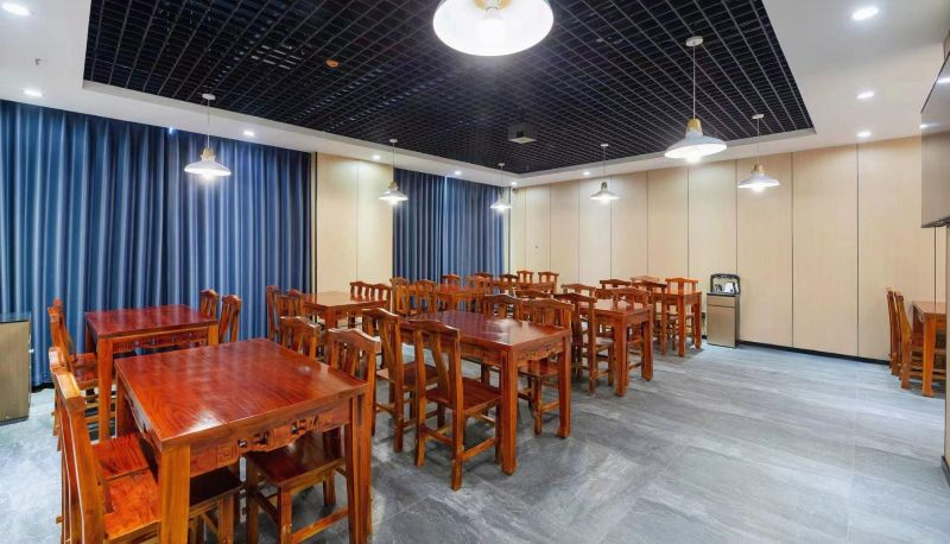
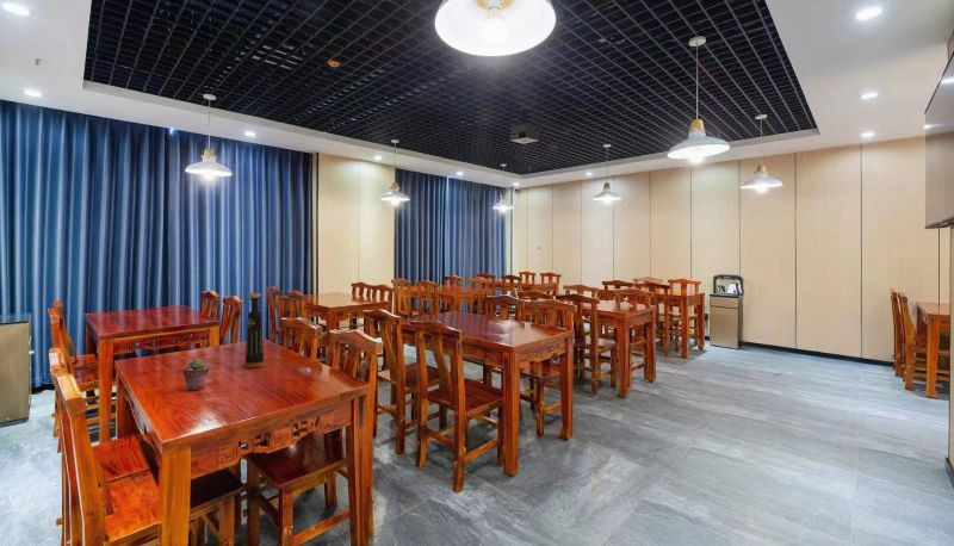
+ potted succulent [182,358,211,391]
+ bottle [243,292,265,370]
